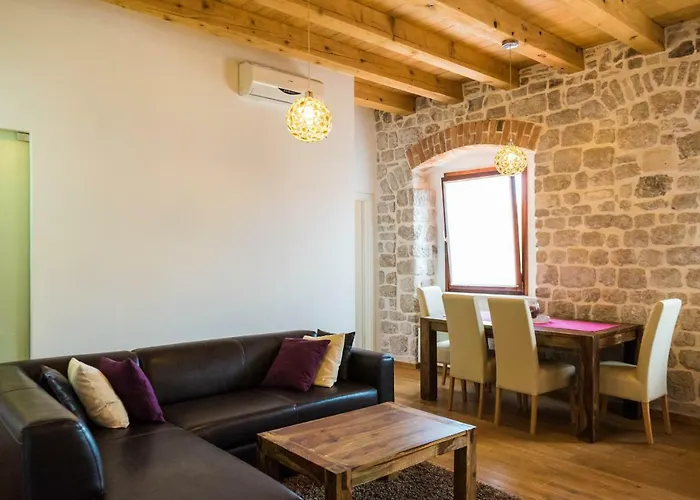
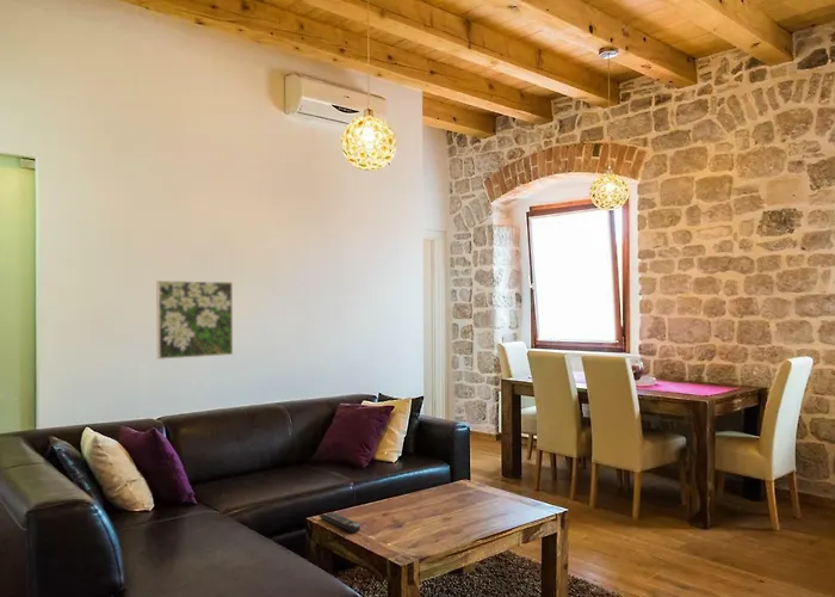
+ remote control [318,511,361,534]
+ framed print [155,279,234,361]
